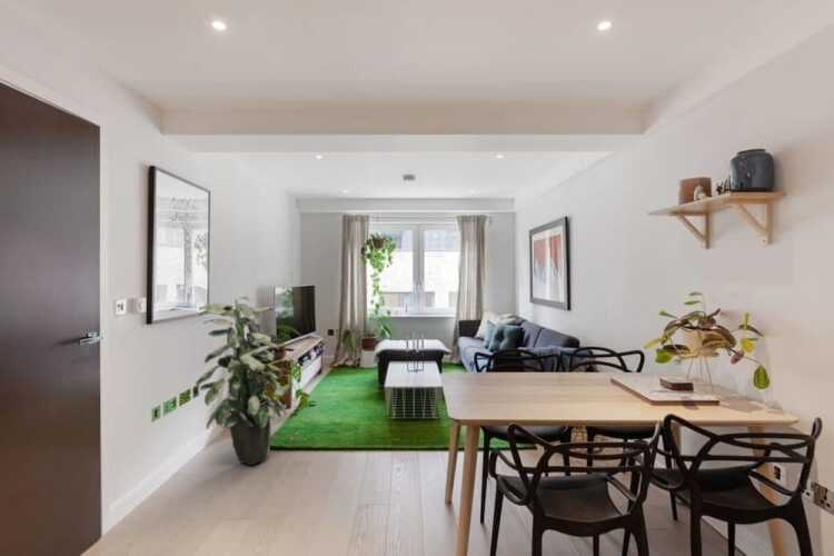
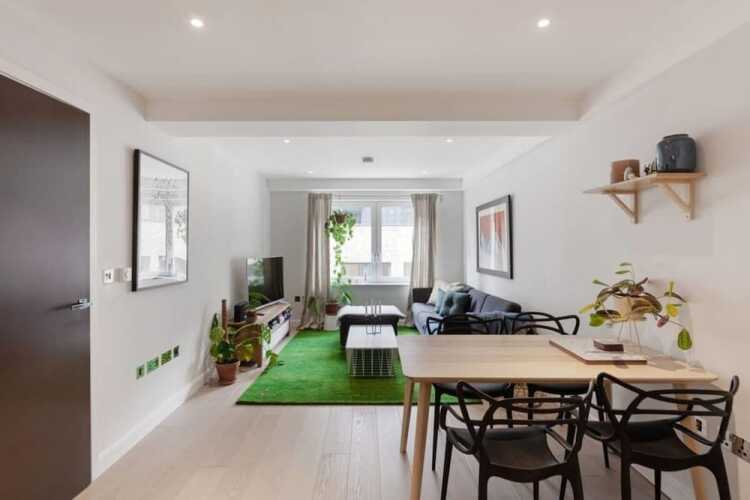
- indoor plant [195,295,294,466]
